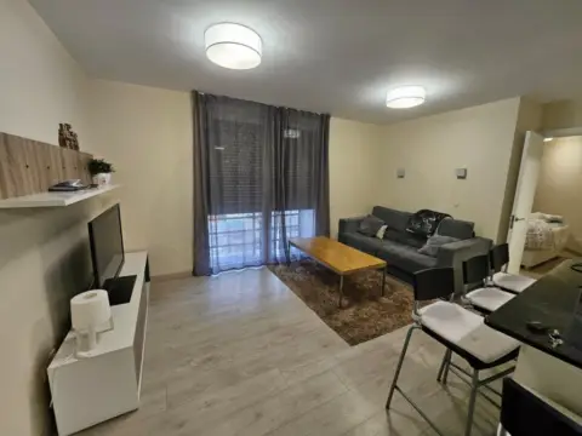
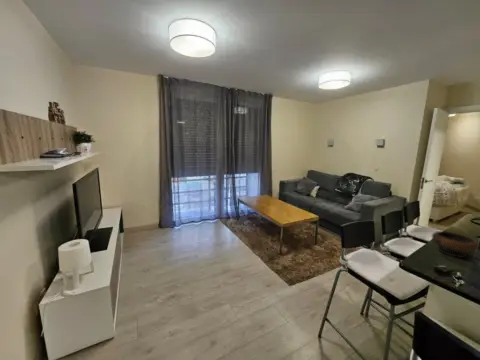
+ bowl [431,230,479,259]
